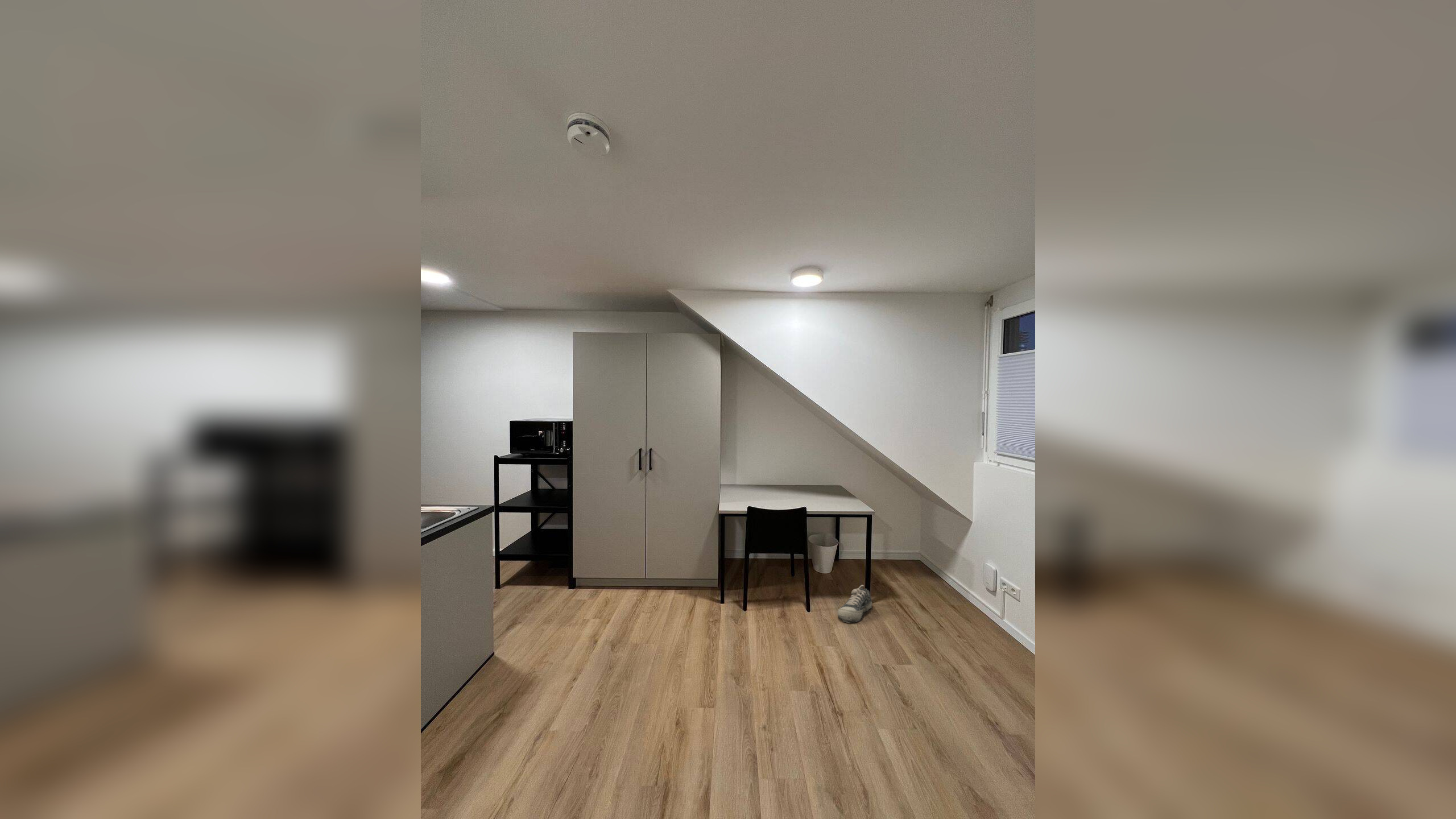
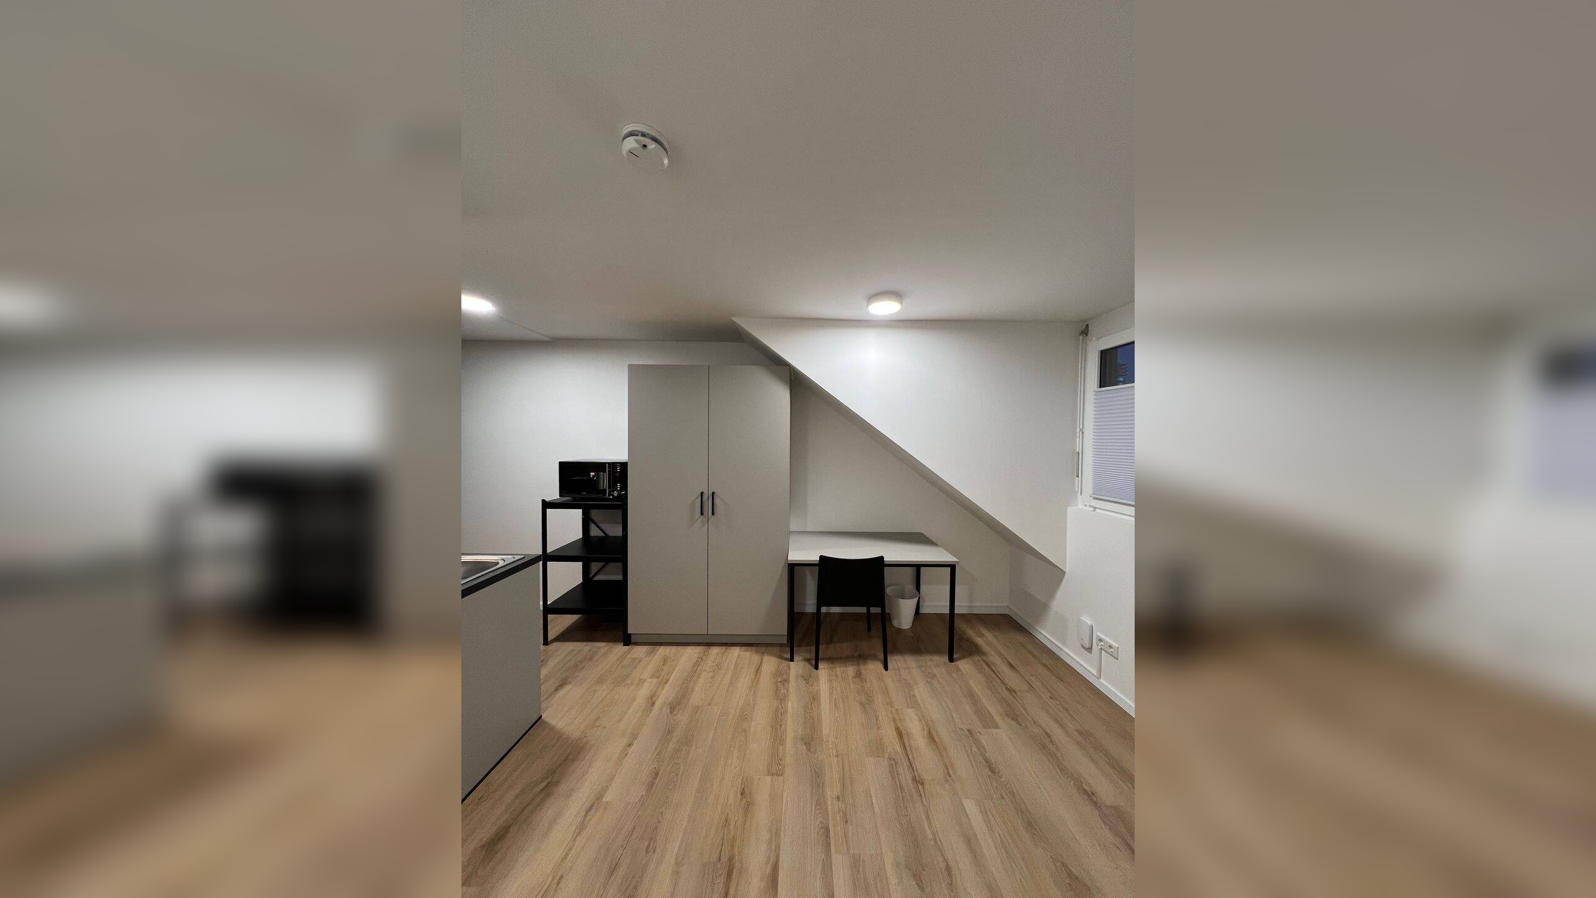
- shoe [837,584,872,623]
